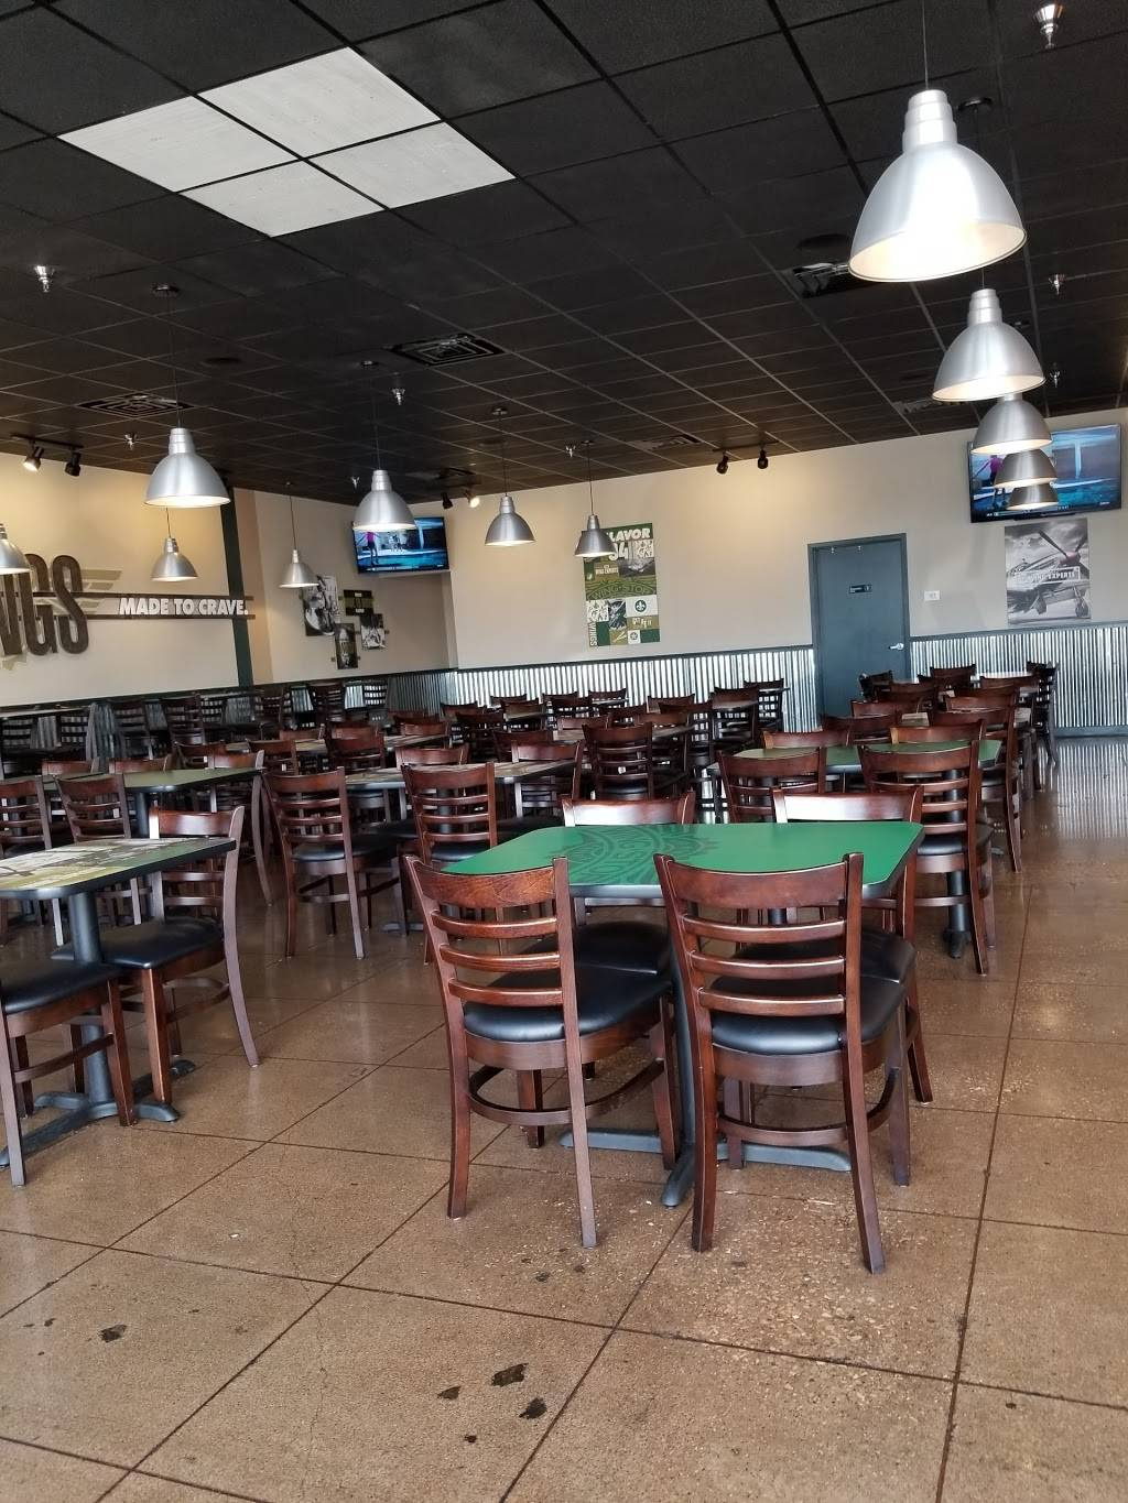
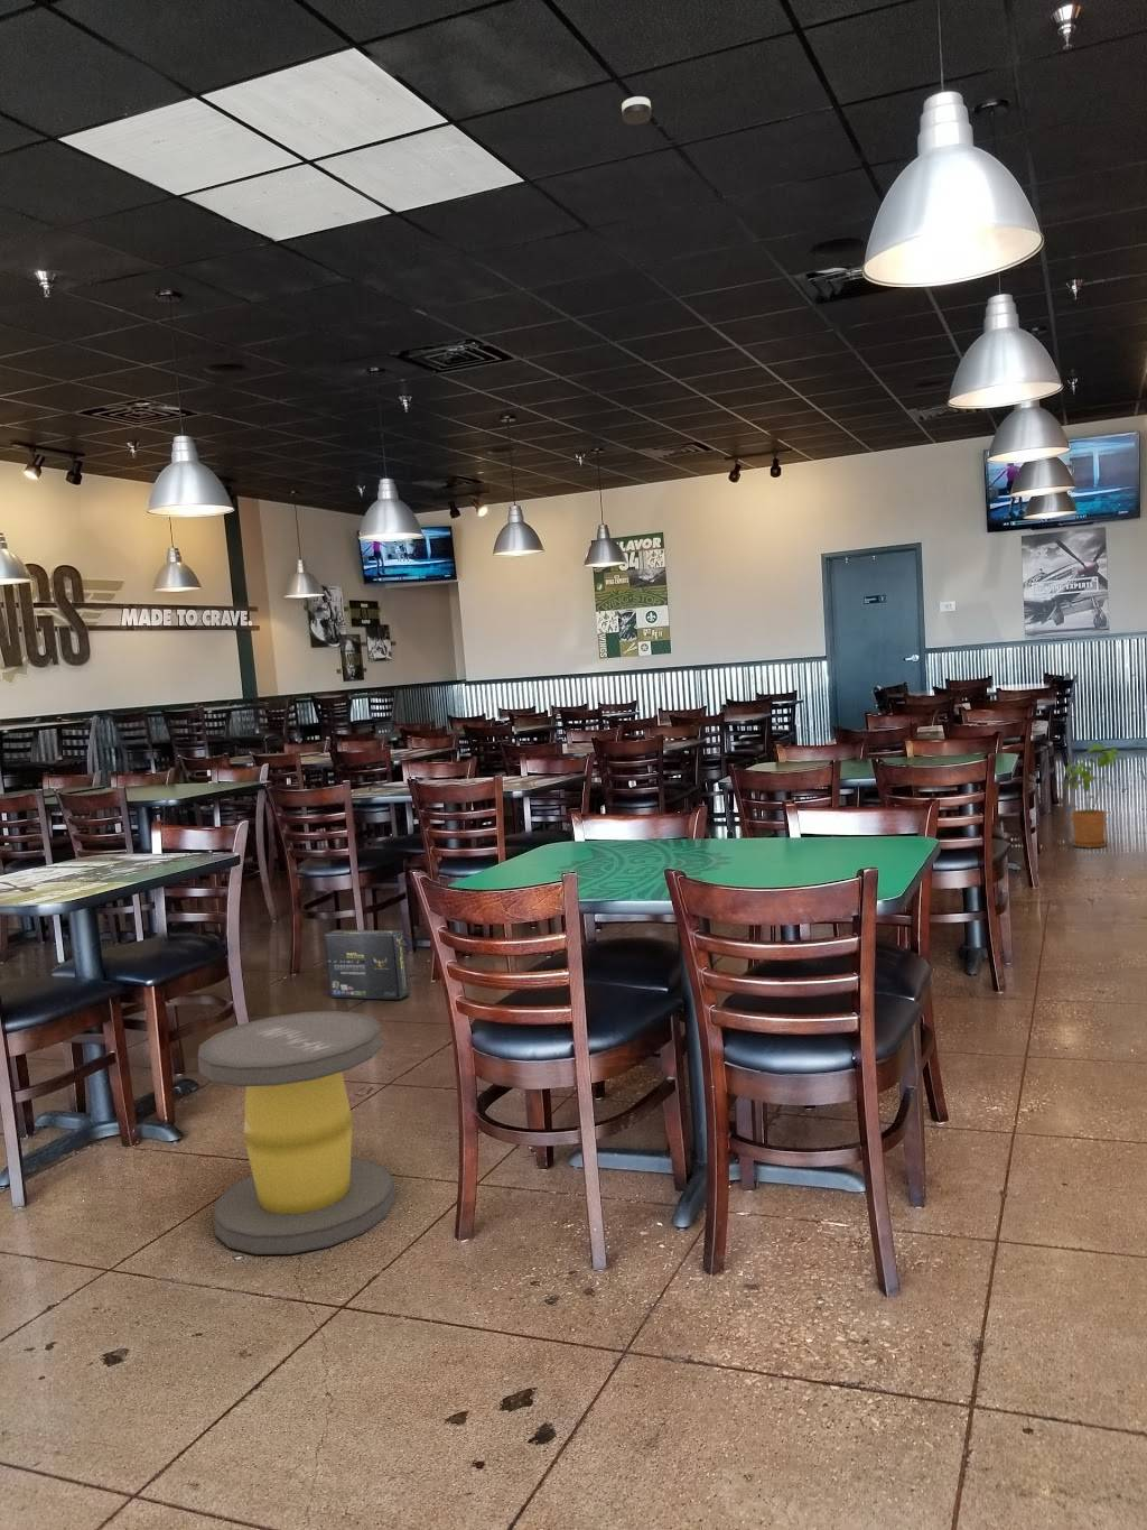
+ house plant [1064,743,1130,849]
+ box [323,930,410,1001]
+ smoke detector [620,95,652,125]
+ stool [198,1010,396,1255]
